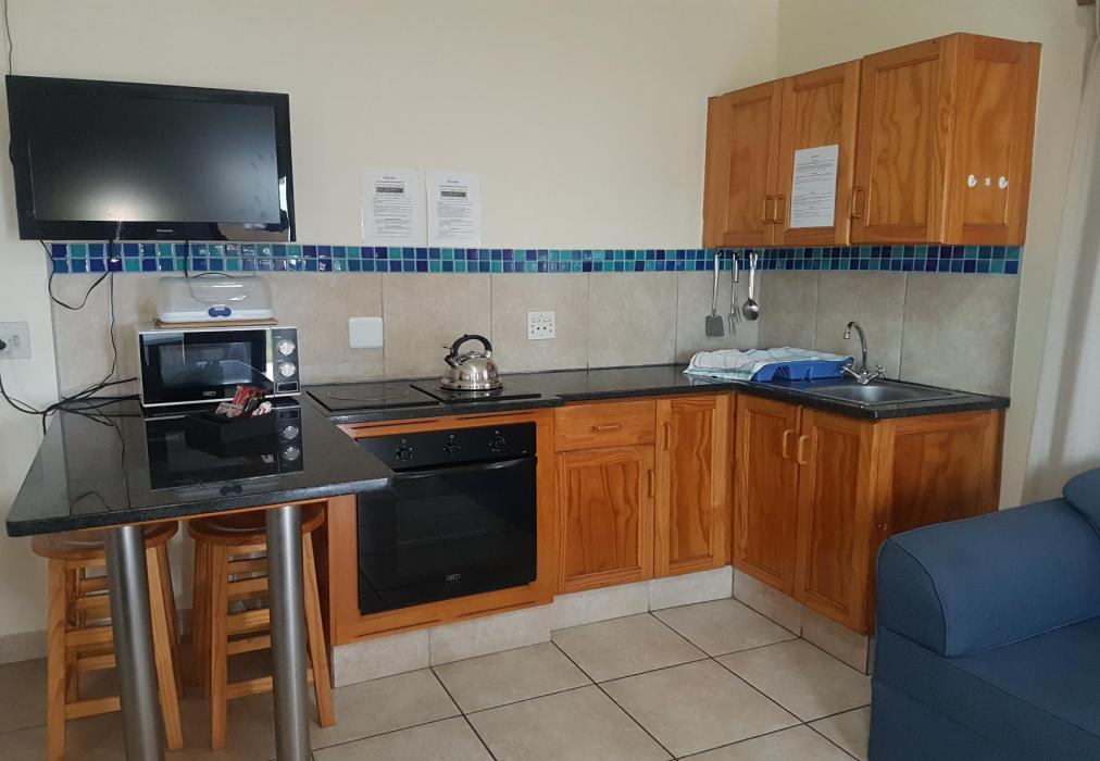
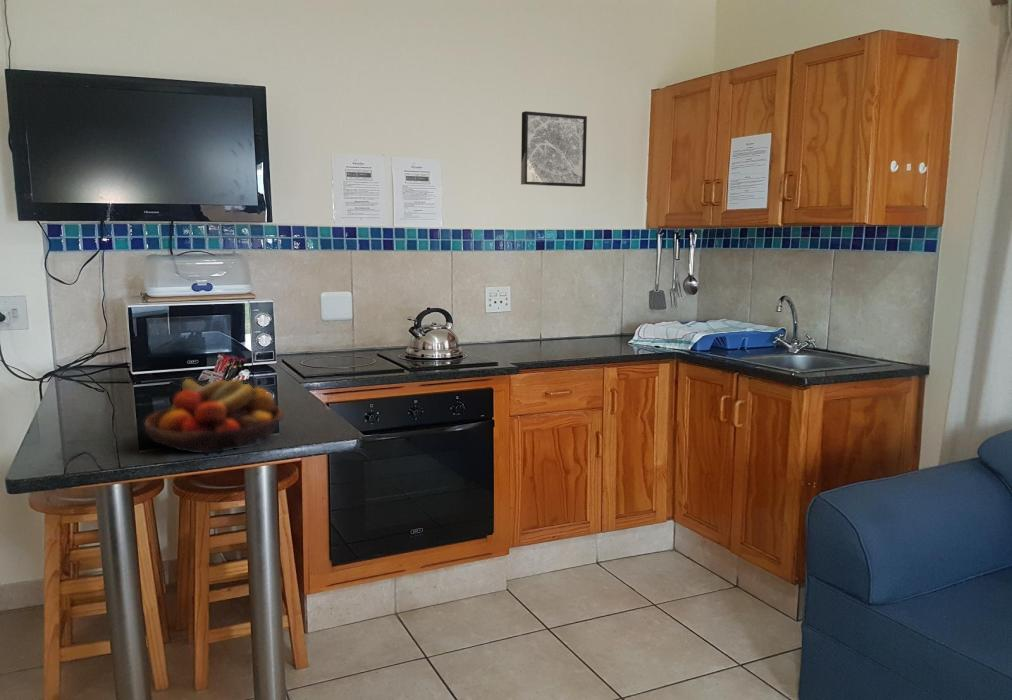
+ fruit bowl [143,377,284,454]
+ wall art [520,110,588,188]
